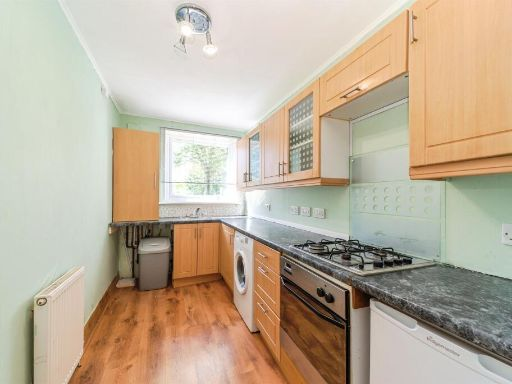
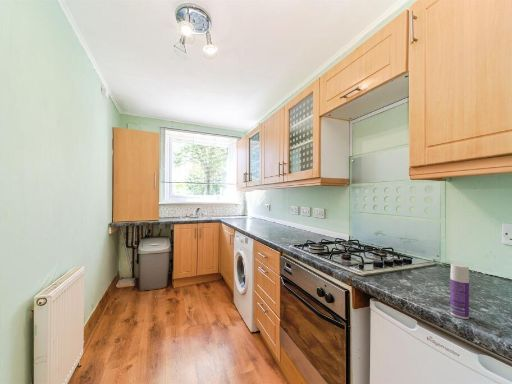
+ bottle [449,262,470,320]
